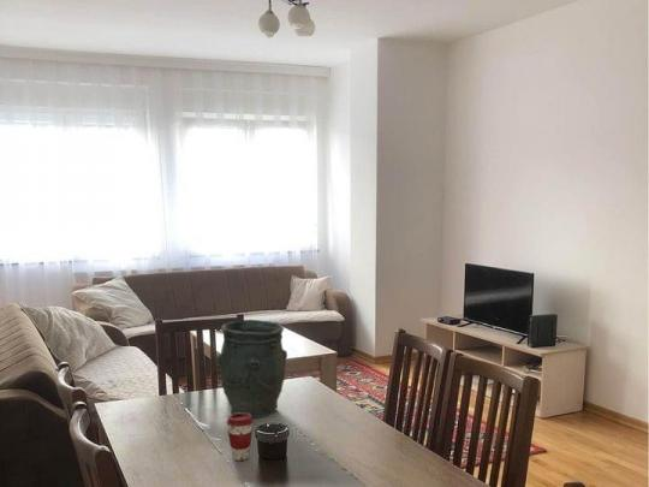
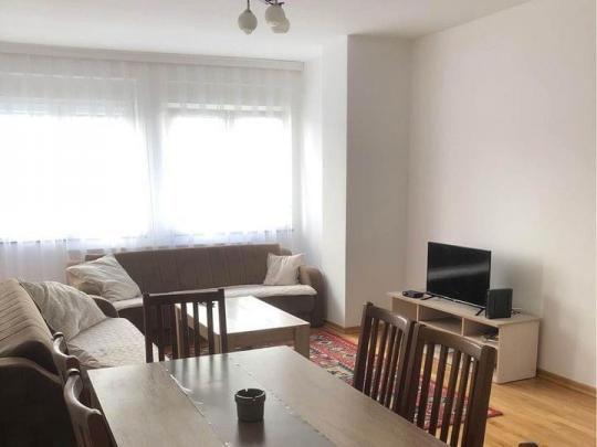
- vase [215,319,288,420]
- coffee cup [226,414,255,462]
